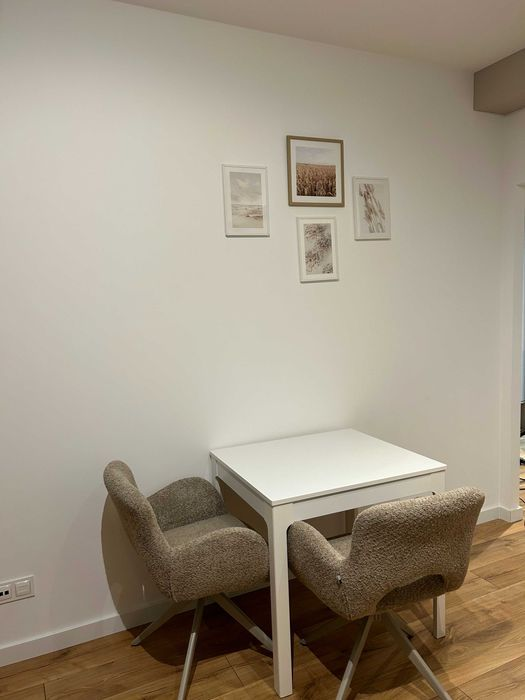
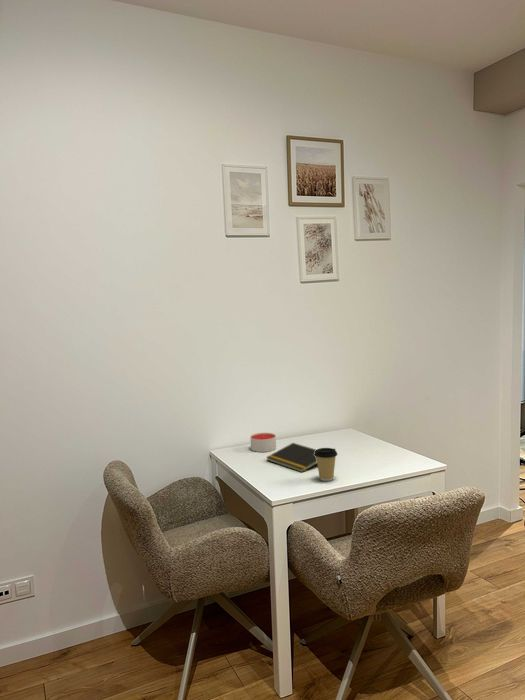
+ candle [250,432,277,453]
+ coffee cup [314,447,338,482]
+ notepad [265,442,318,473]
